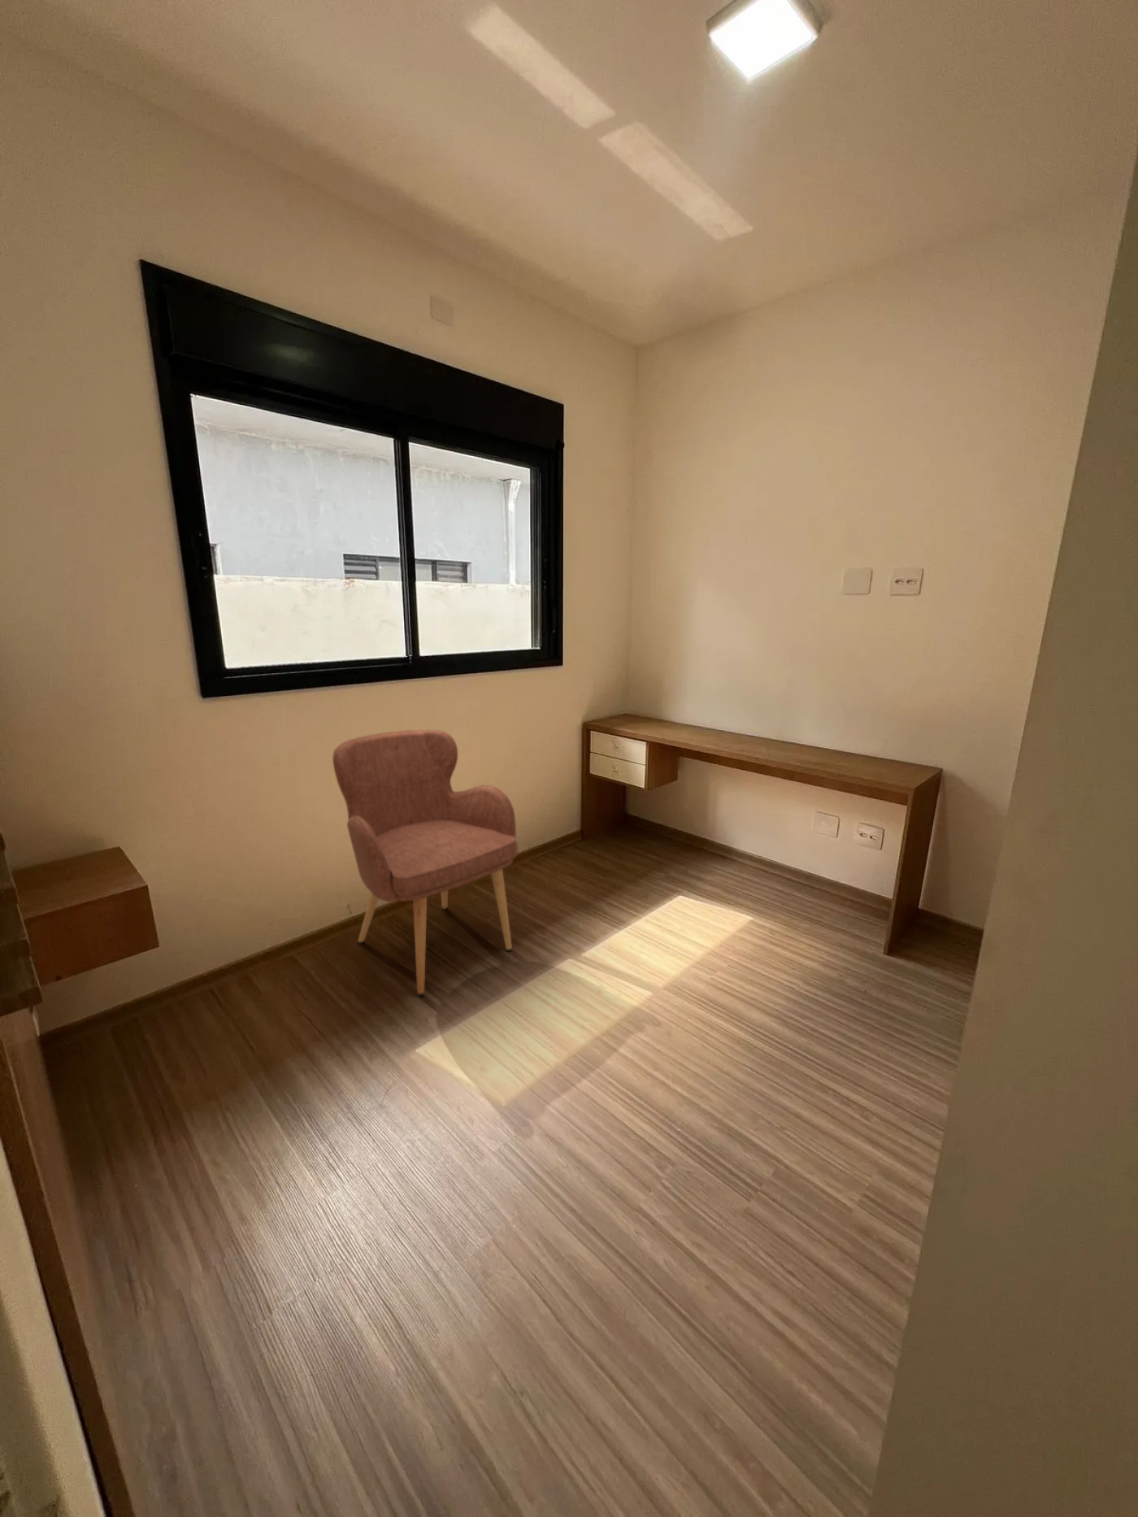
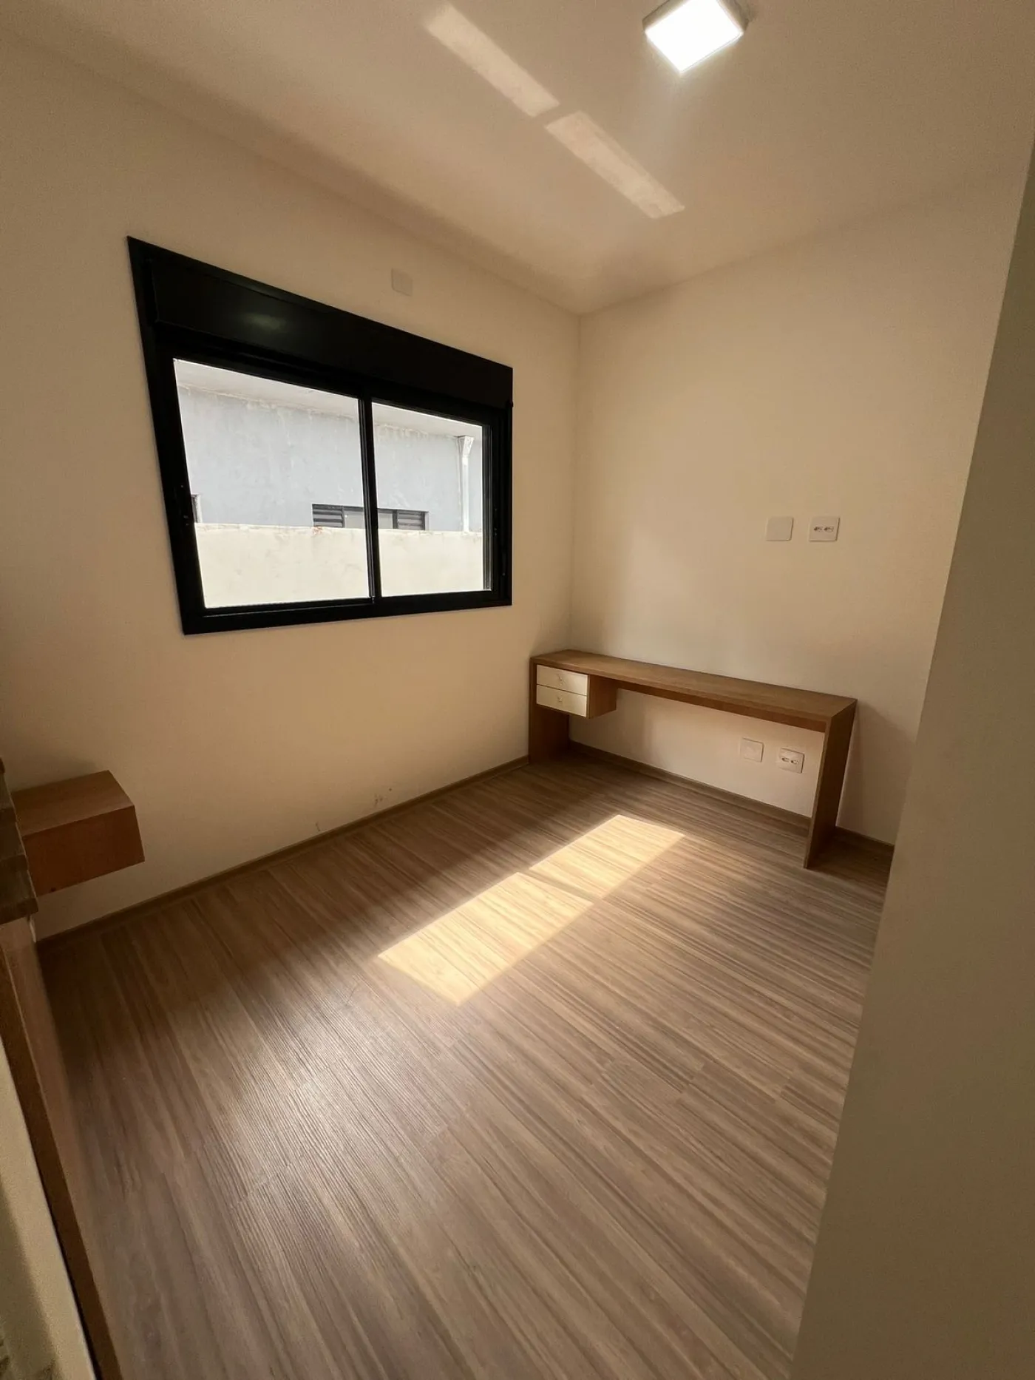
- armchair [331,729,519,997]
